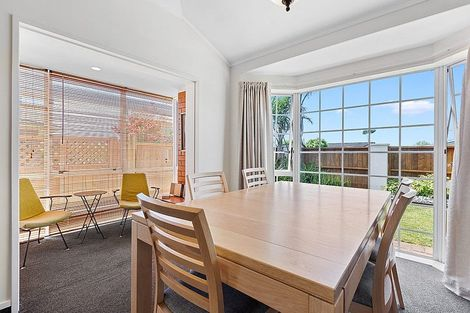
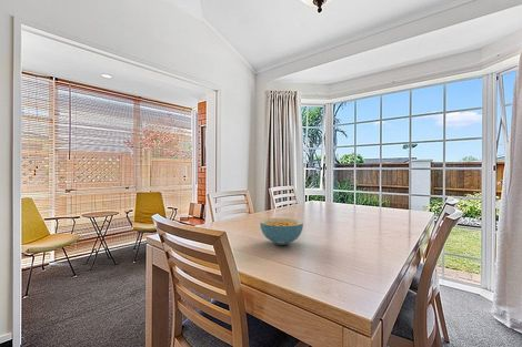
+ cereal bowl [259,217,304,246]
